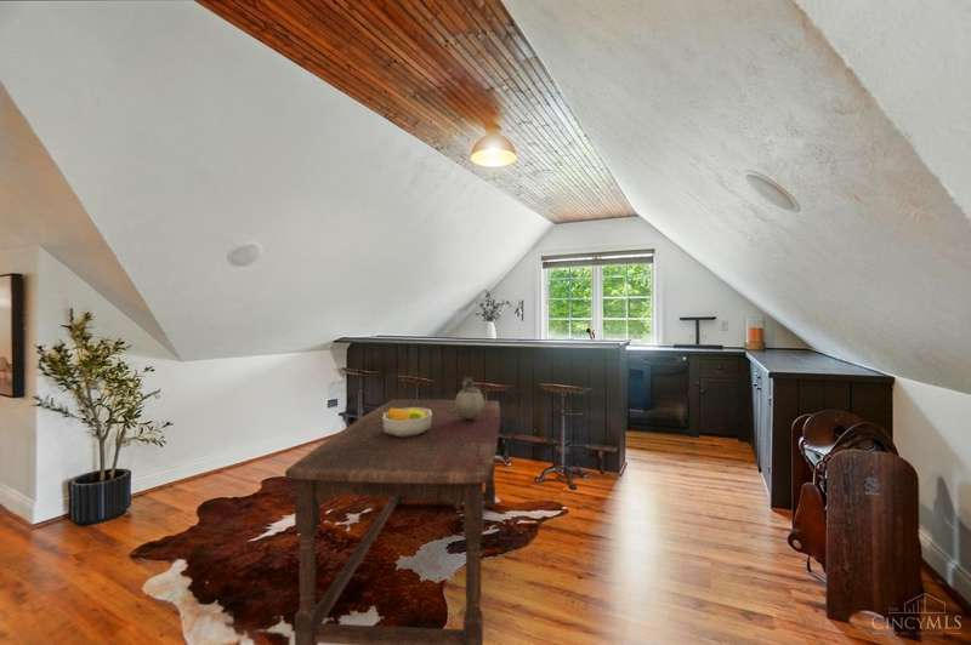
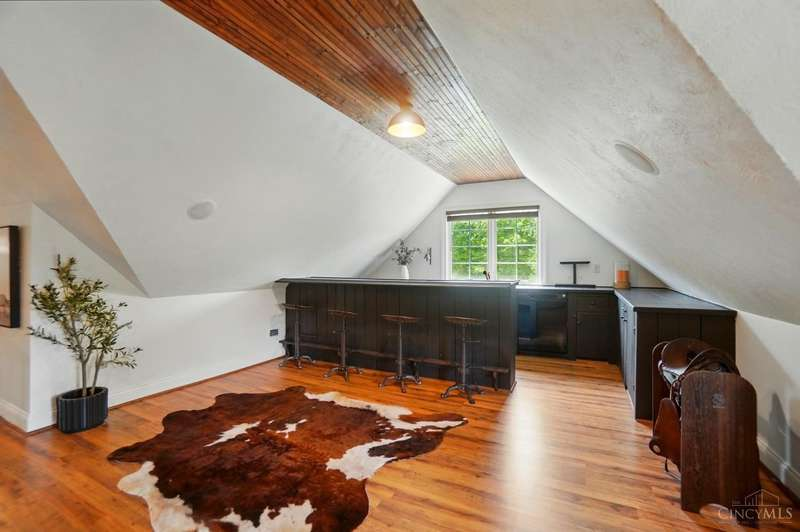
- vase [454,376,486,421]
- dining table [284,399,501,645]
- fruit bowl [384,407,432,438]
